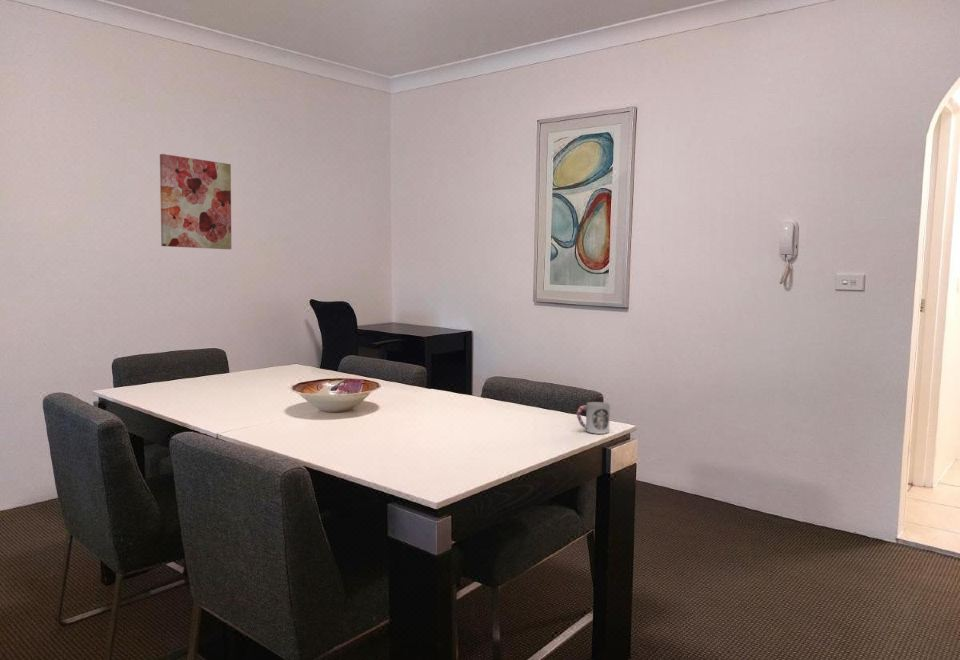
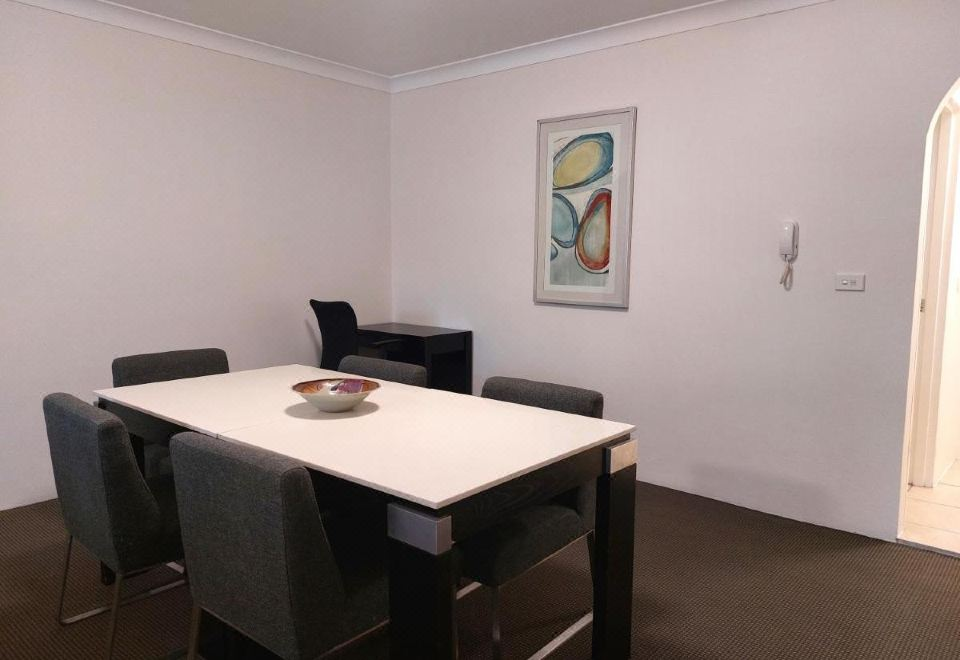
- wall art [159,153,232,250]
- cup [576,401,611,435]
